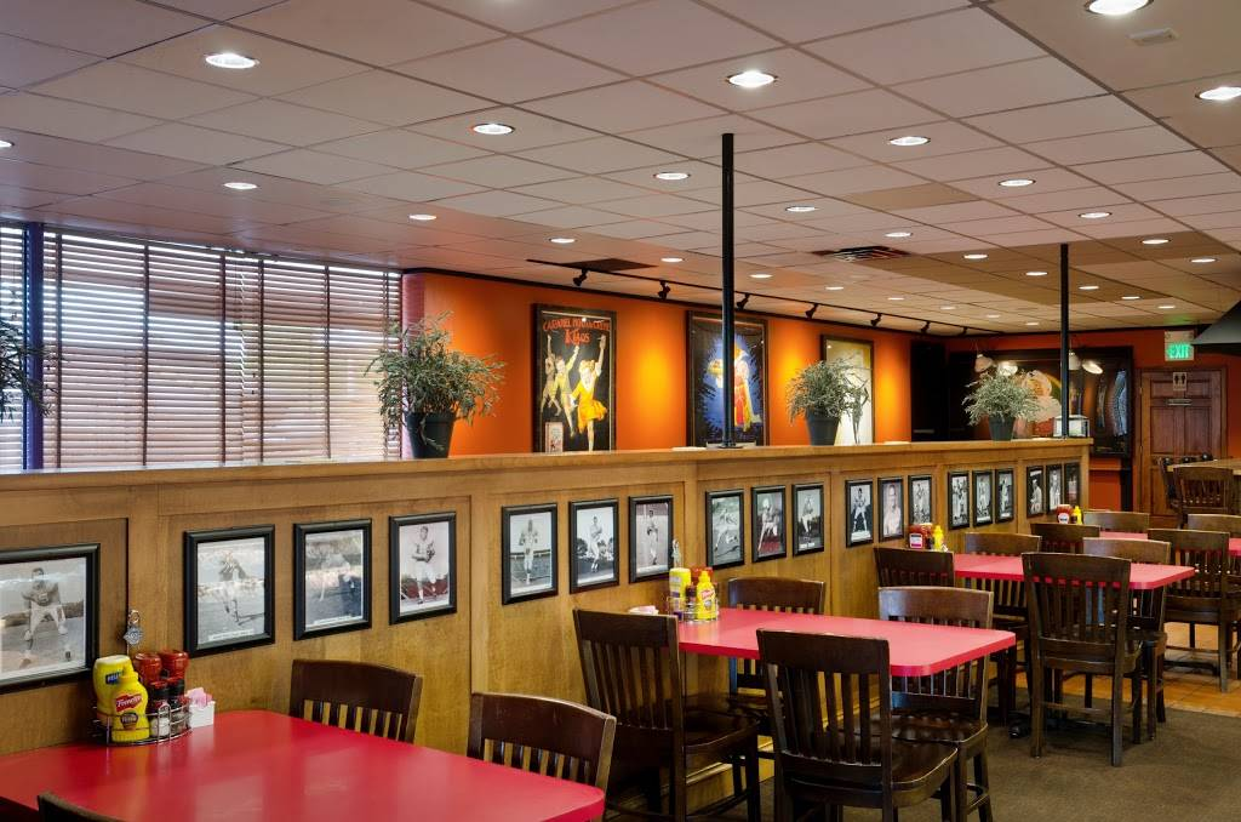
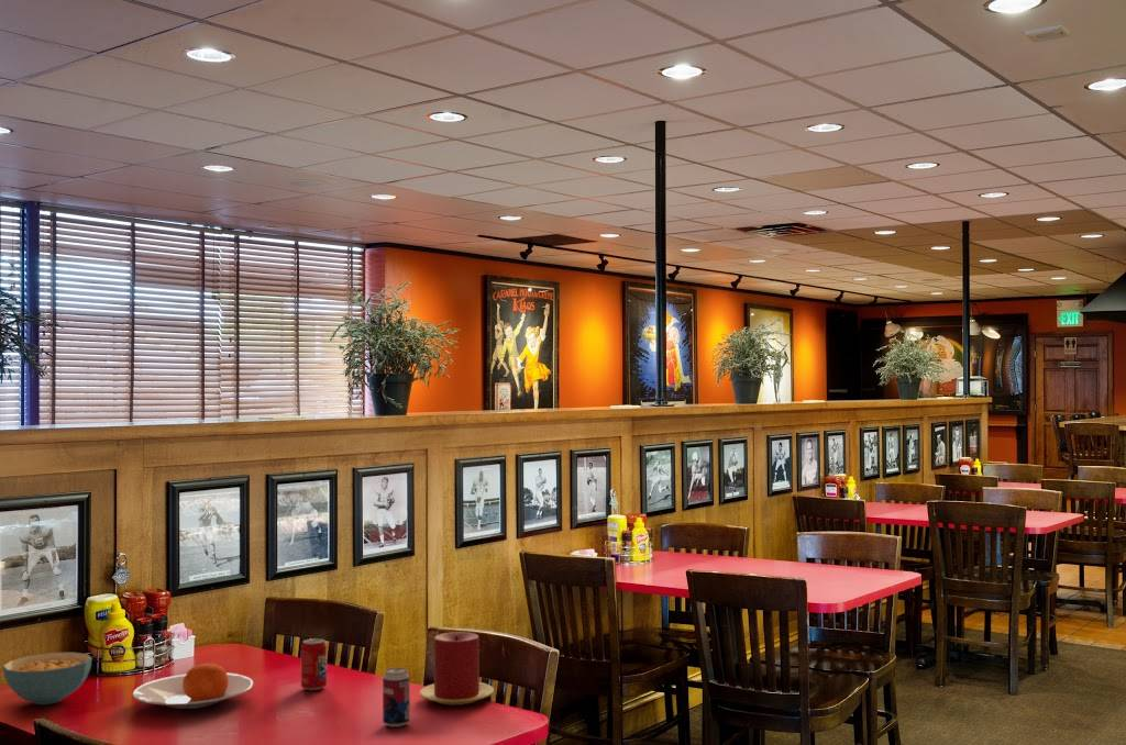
+ beverage can [300,637,328,691]
+ cereal bowl [1,652,93,705]
+ plate [132,663,255,710]
+ candle [418,631,495,705]
+ beverage can [382,667,411,729]
